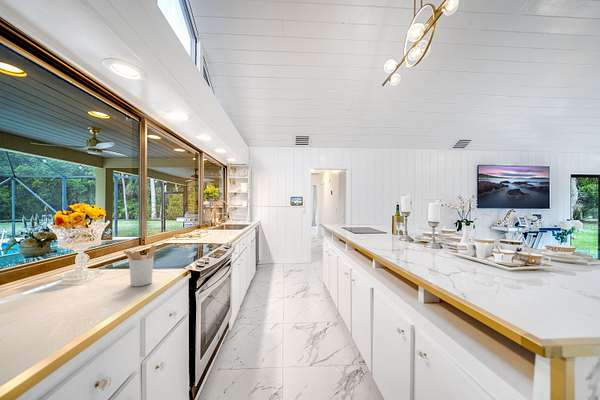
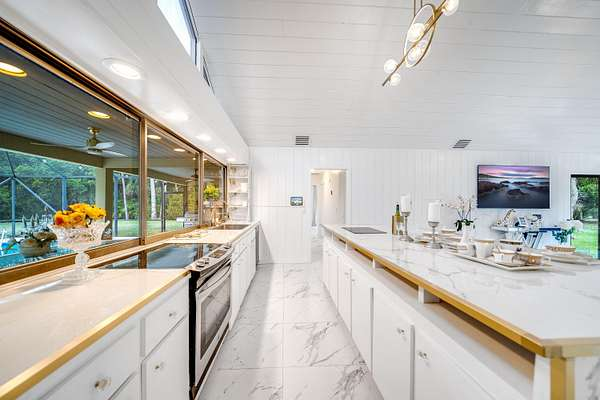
- utensil holder [123,244,157,287]
